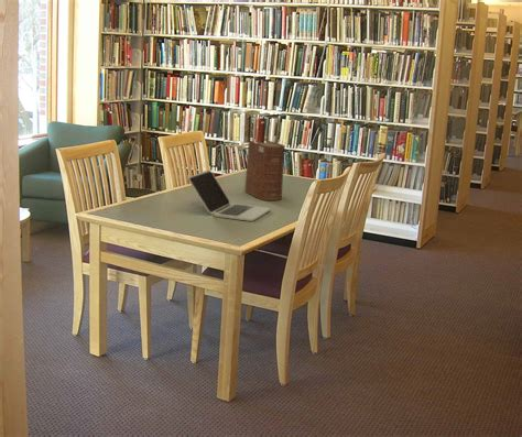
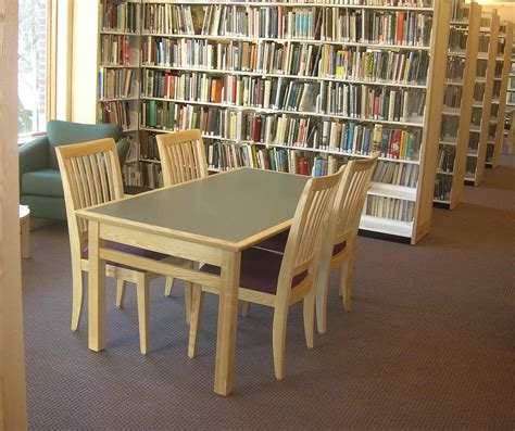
- laptop [187,168,271,222]
- book [243,139,286,201]
